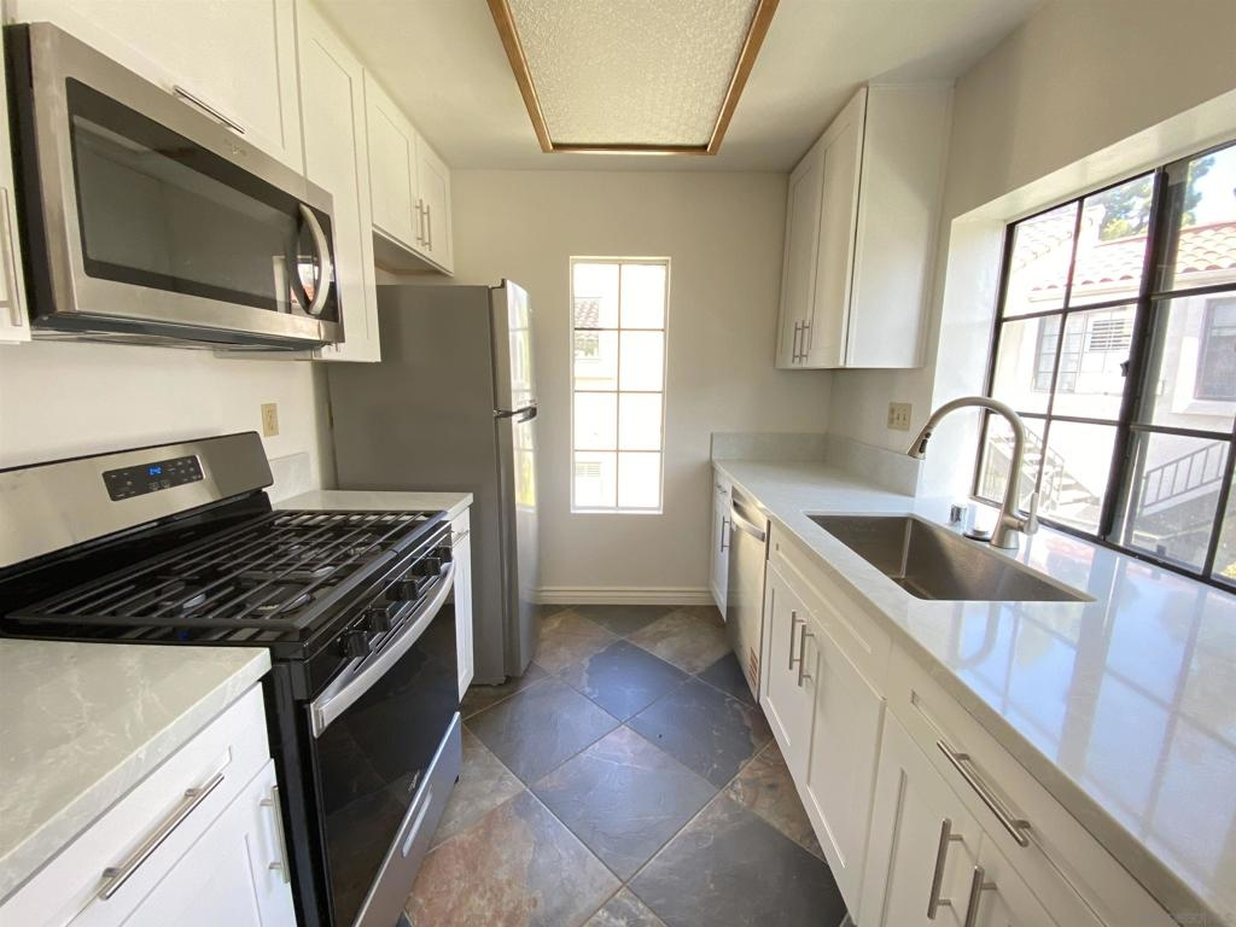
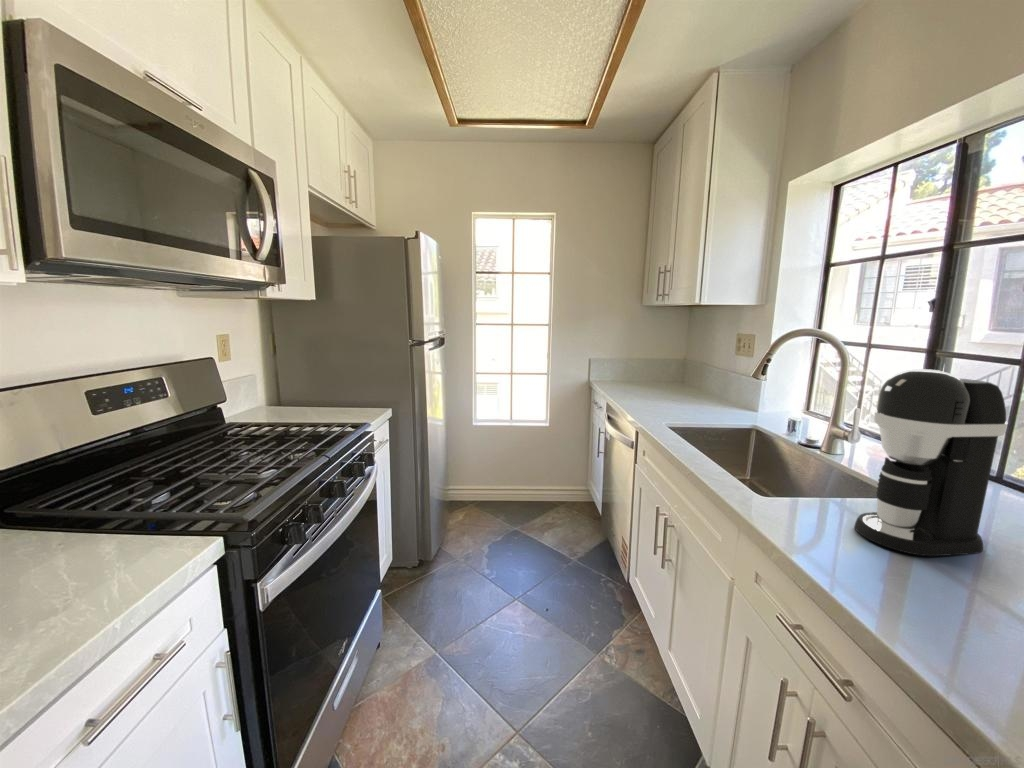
+ coffee maker [853,368,1009,557]
